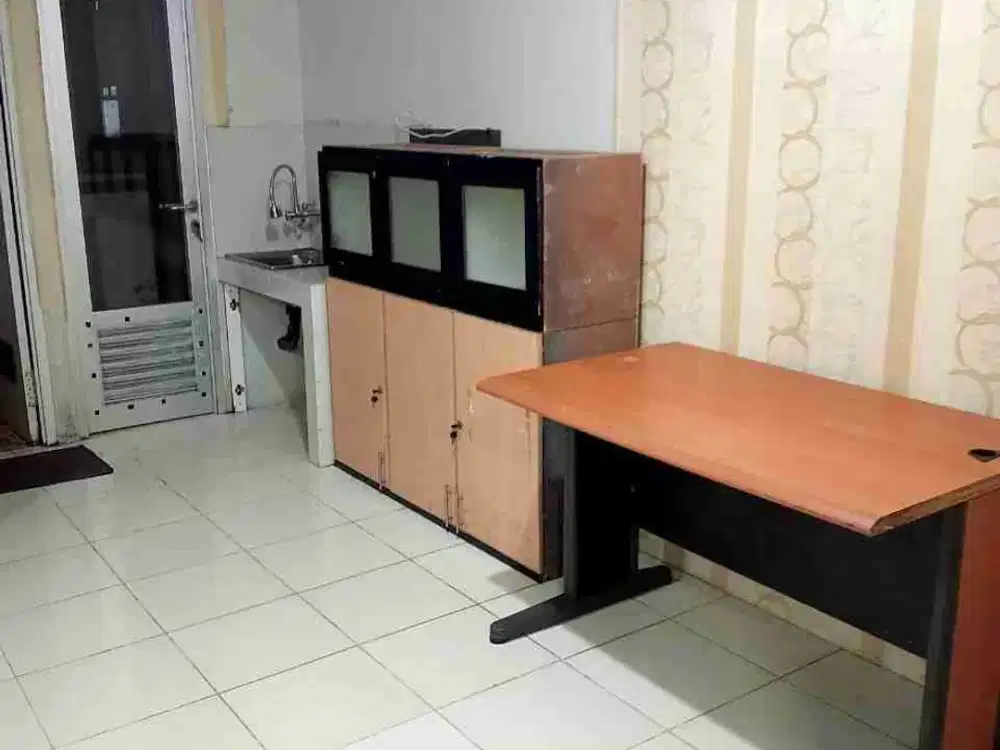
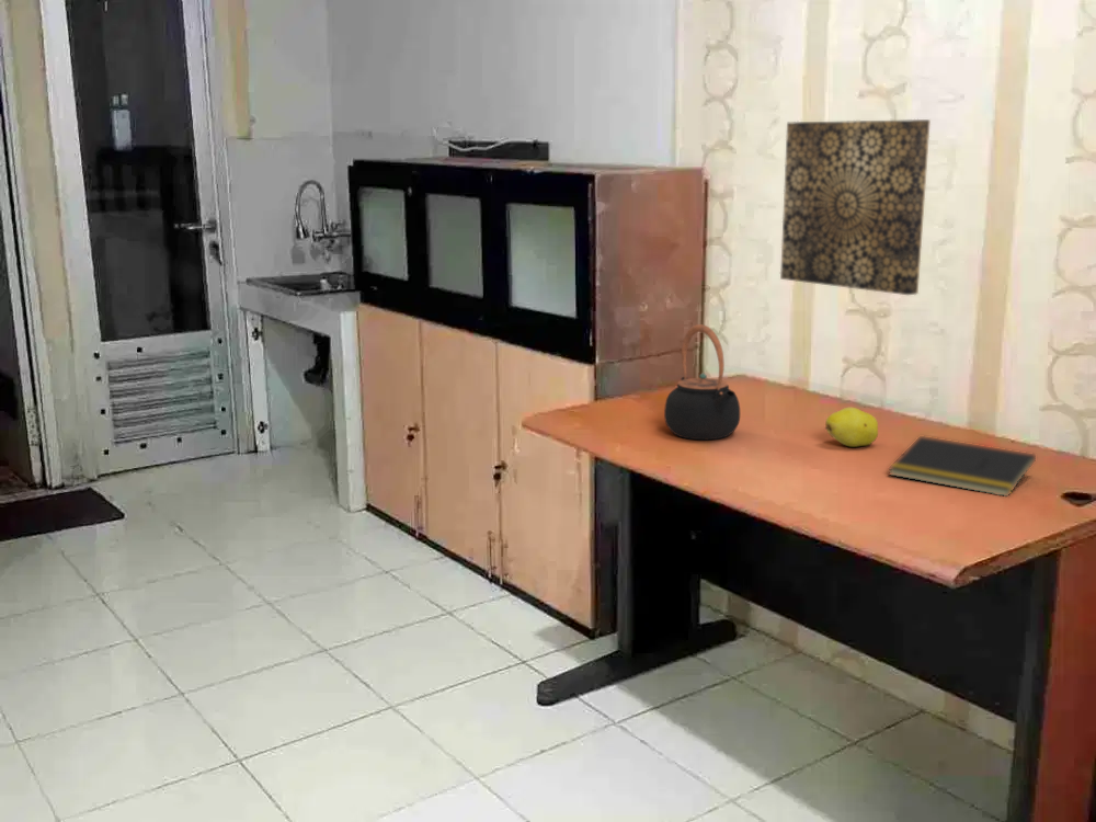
+ fruit [824,407,879,448]
+ teapot [663,323,741,441]
+ wall art [779,118,932,296]
+ notepad [888,435,1037,498]
